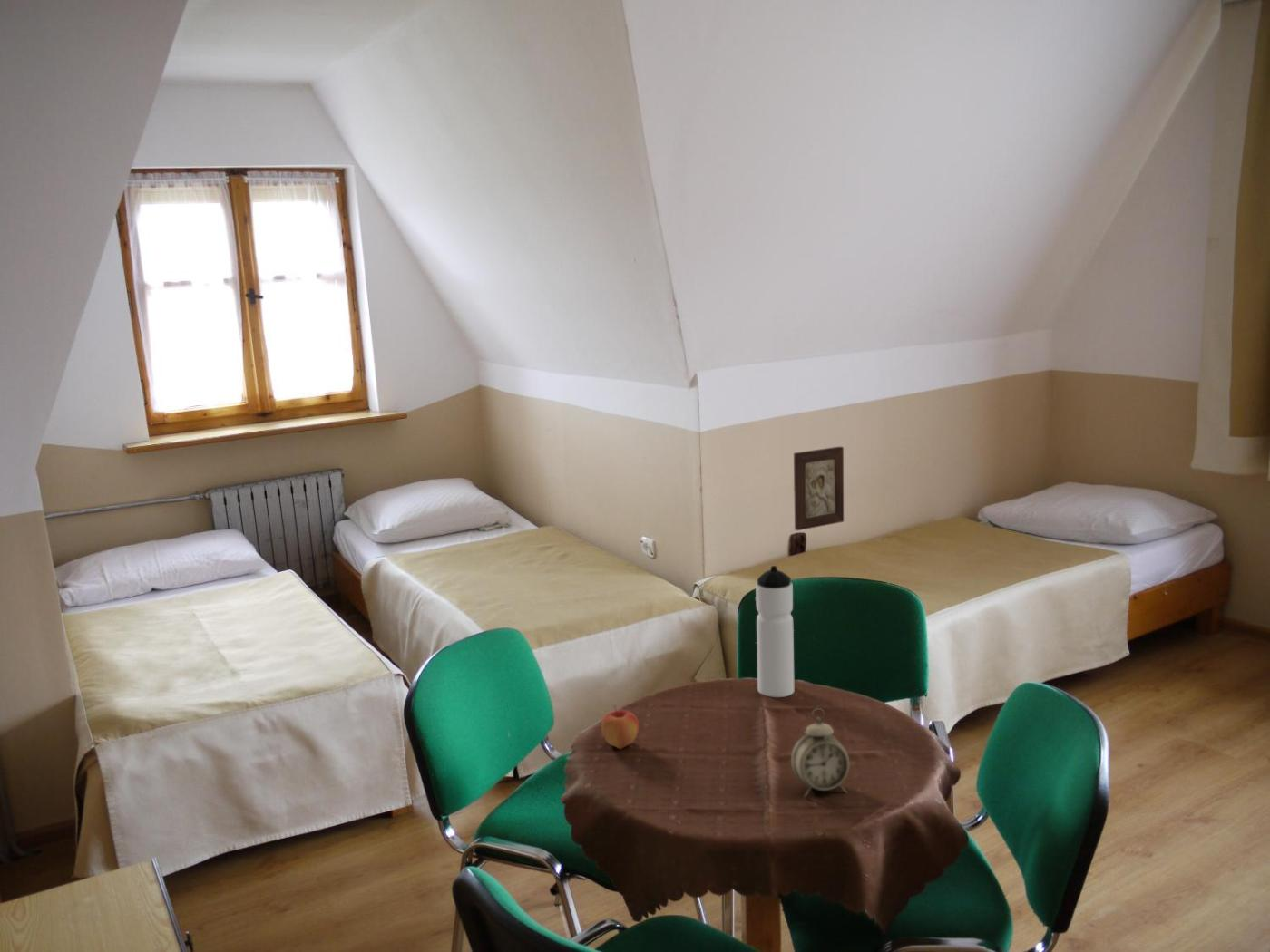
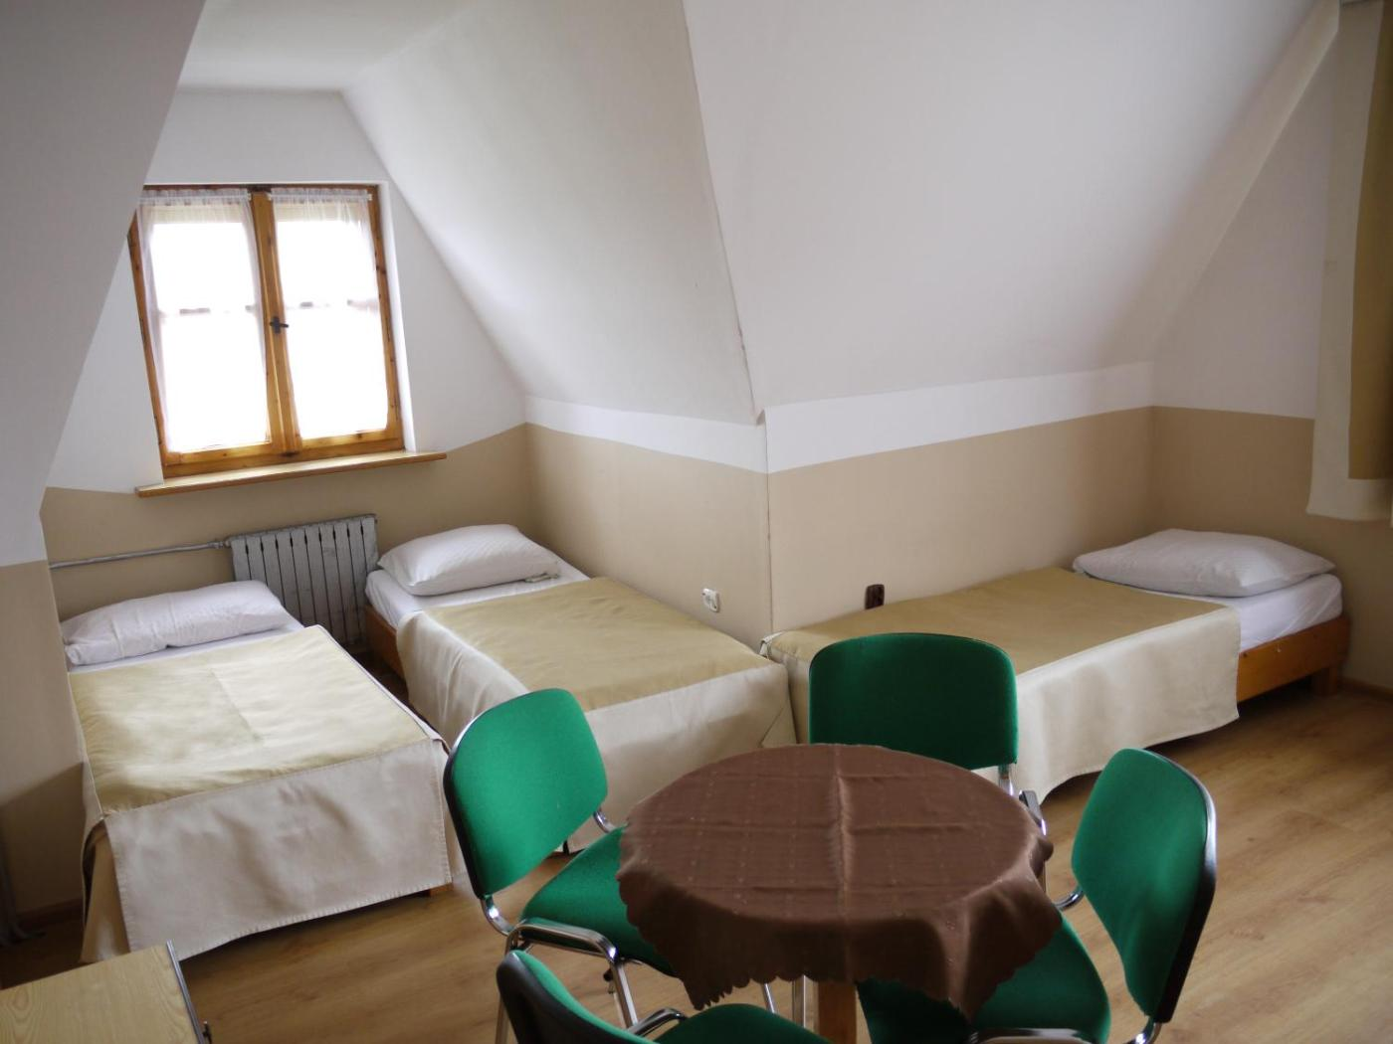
- religious icon [793,445,845,531]
- water bottle [755,565,795,698]
- alarm clock [790,707,850,799]
- apple [601,704,640,750]
